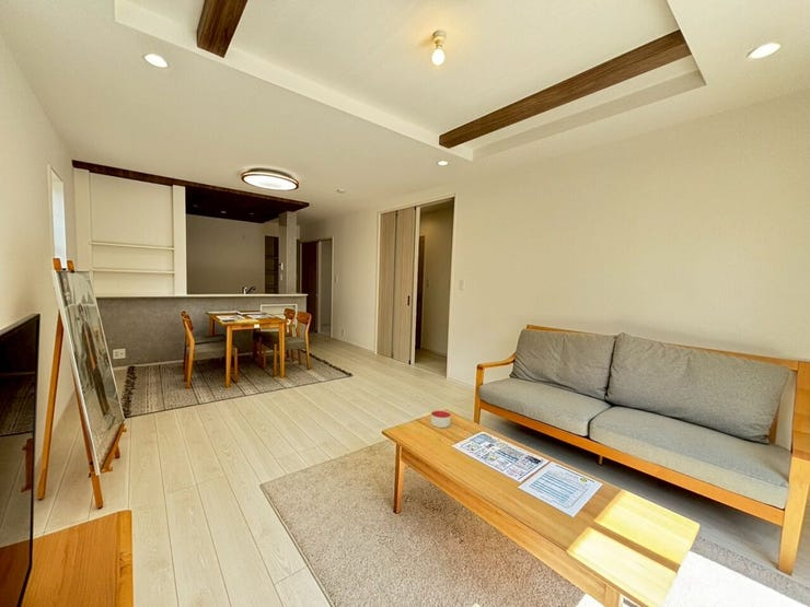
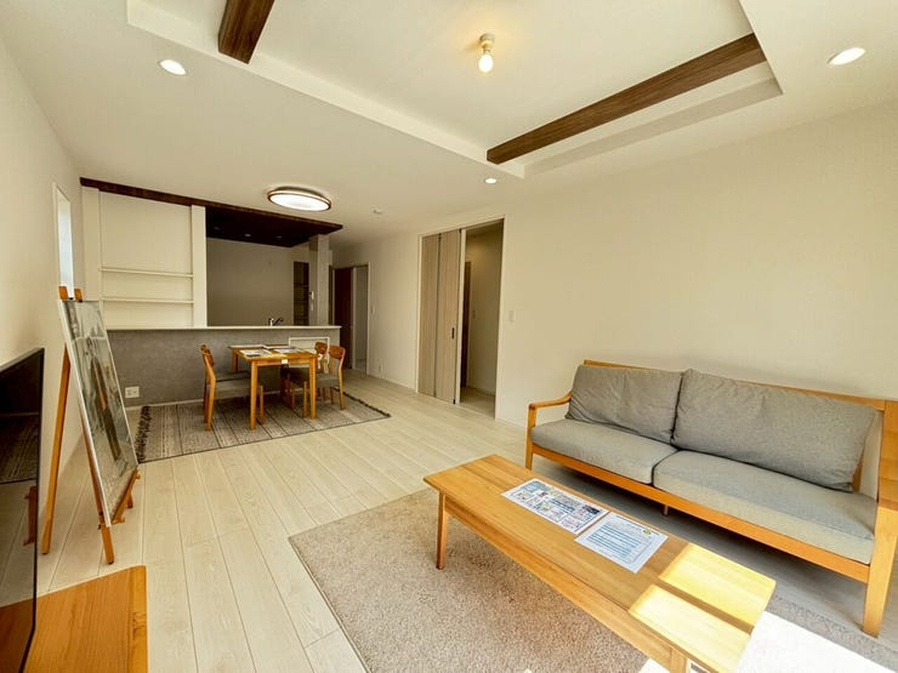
- candle [430,409,452,429]
